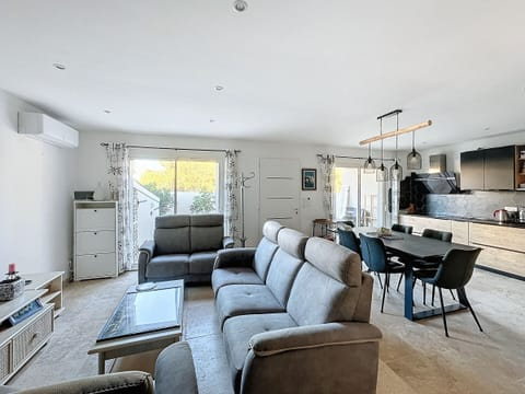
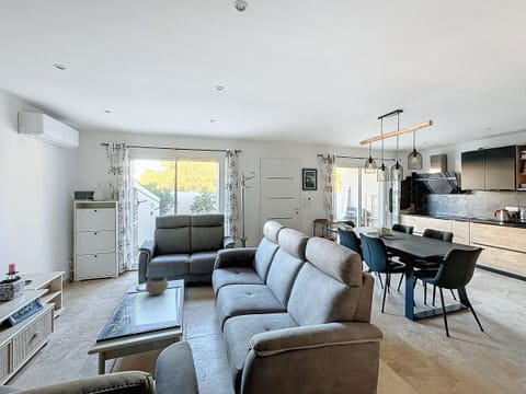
+ bowl [145,276,169,297]
